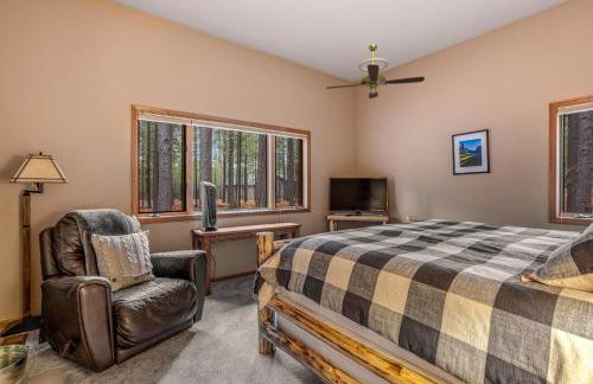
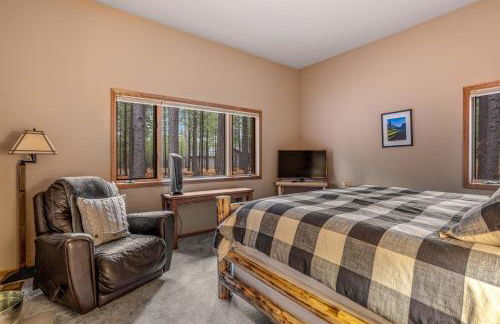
- ceiling fan [325,44,426,100]
